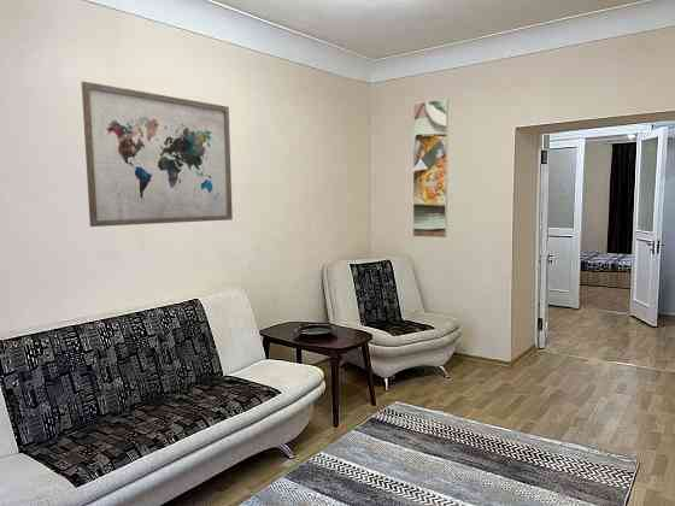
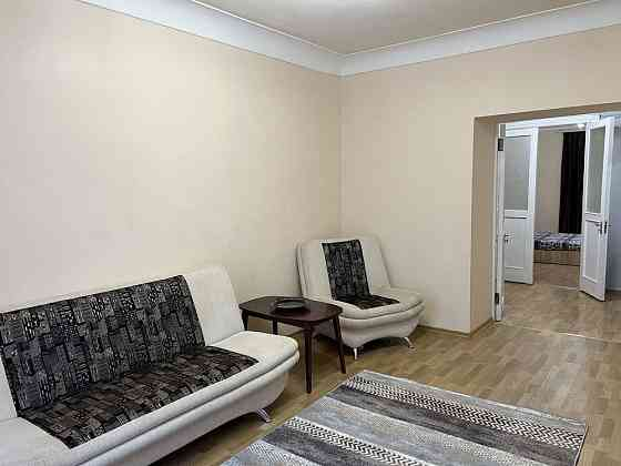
- wall art [81,81,234,228]
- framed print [412,98,450,239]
